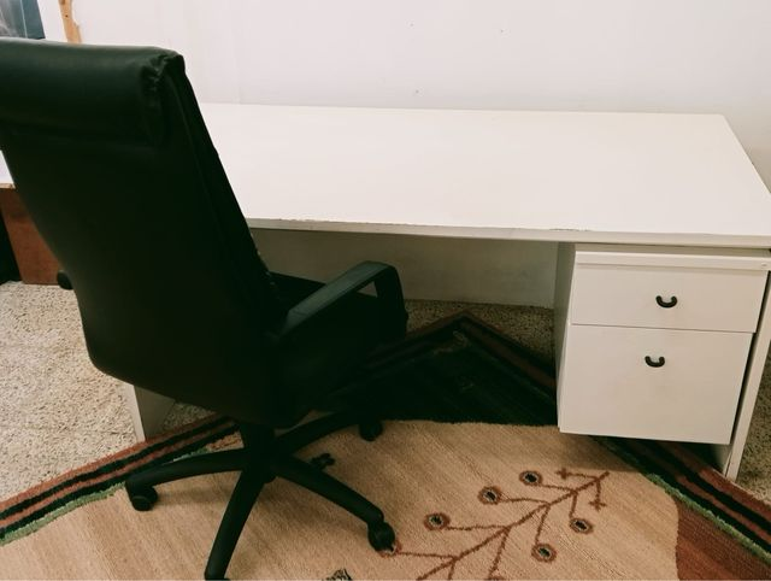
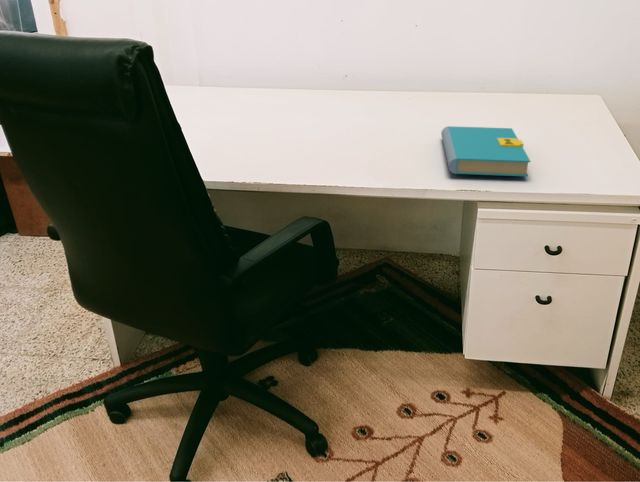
+ book [440,125,531,177]
